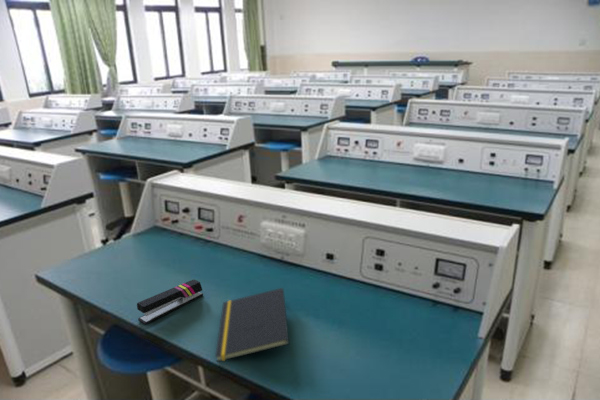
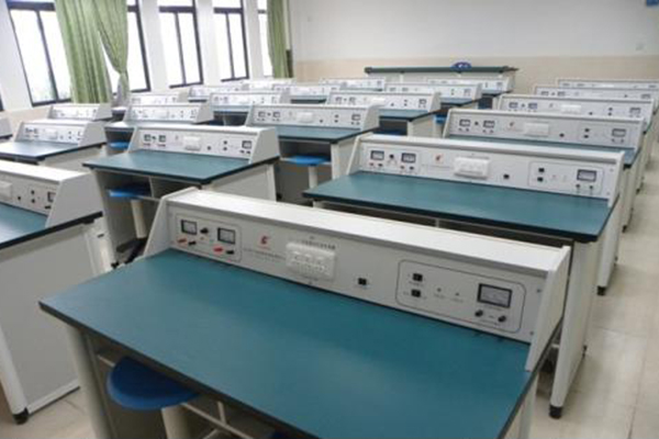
- stapler [136,279,204,326]
- notepad [214,287,290,363]
